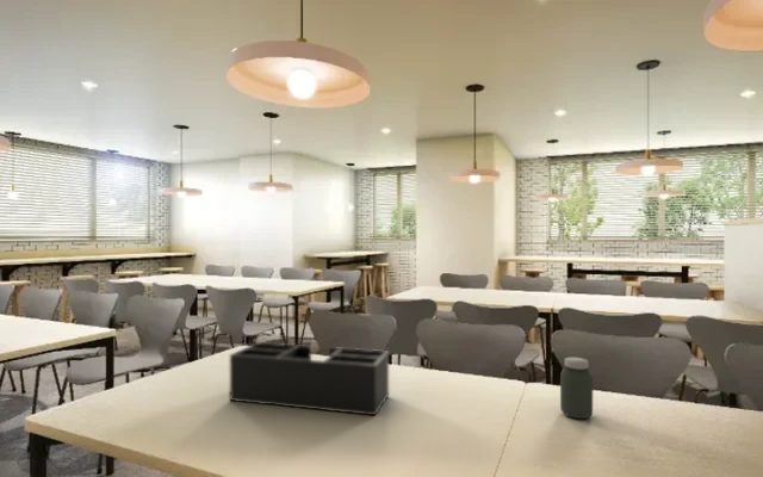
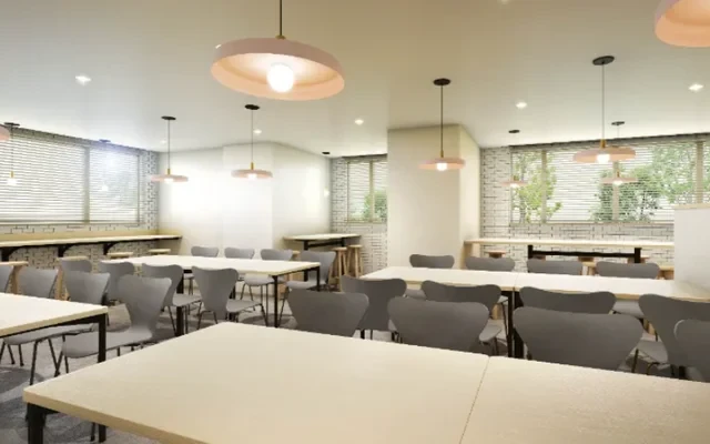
- jar [559,357,594,420]
- desk organizer [229,341,390,416]
